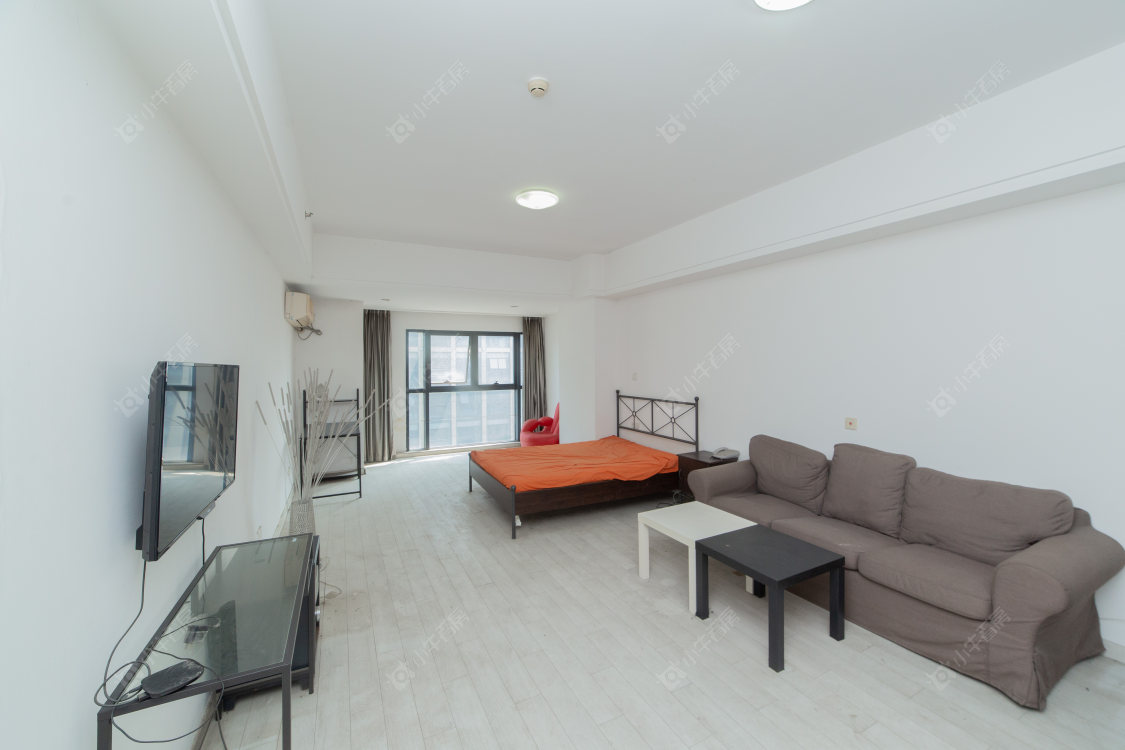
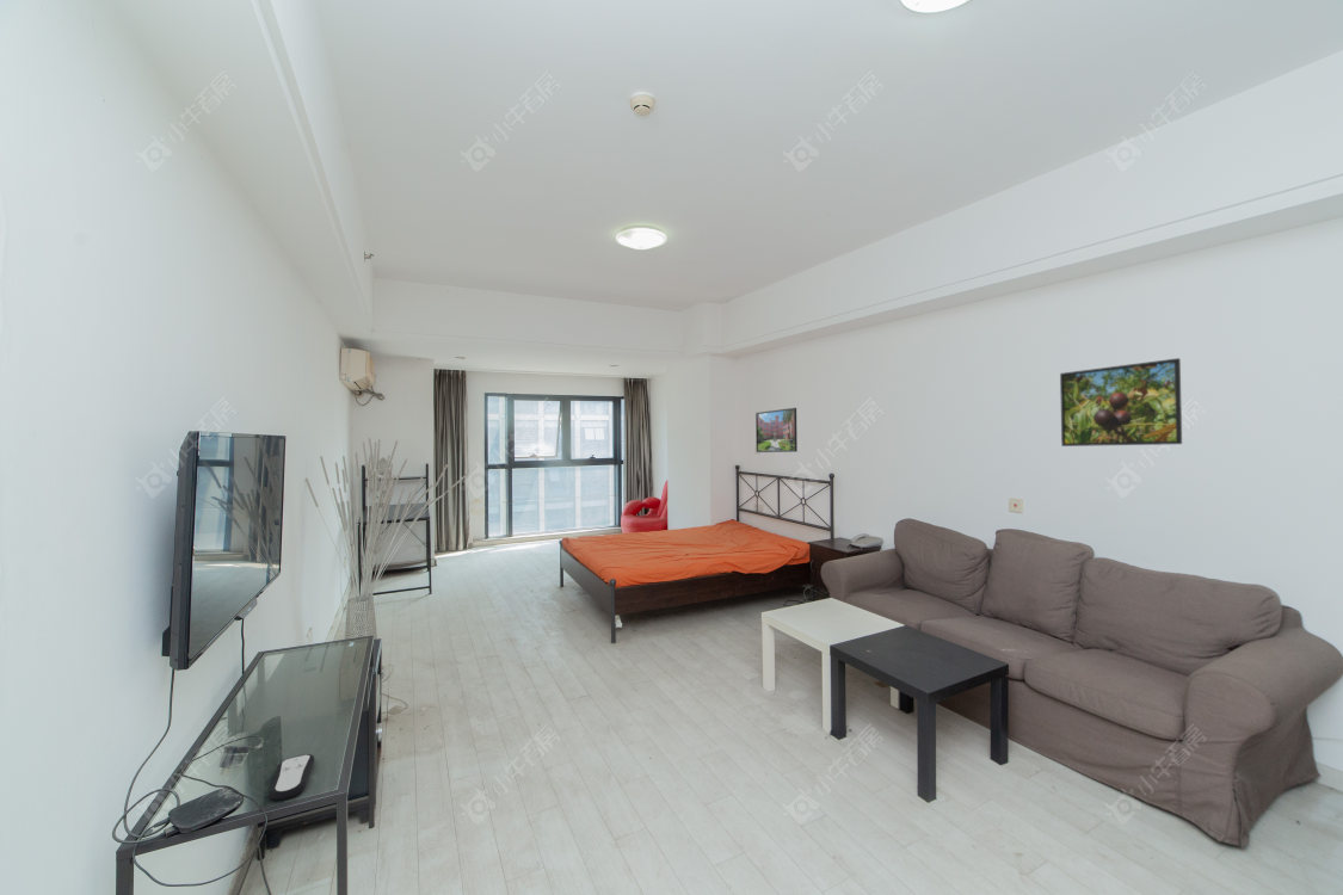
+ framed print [1059,357,1183,448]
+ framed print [754,407,799,453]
+ remote control [269,753,315,802]
